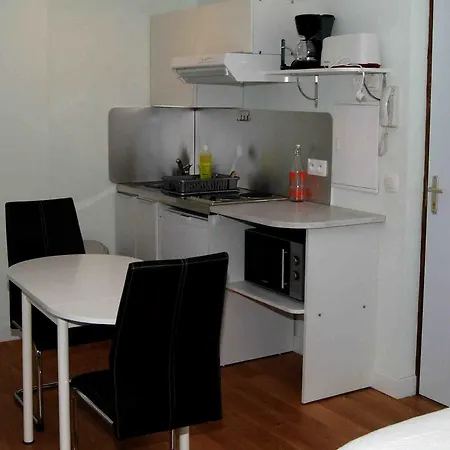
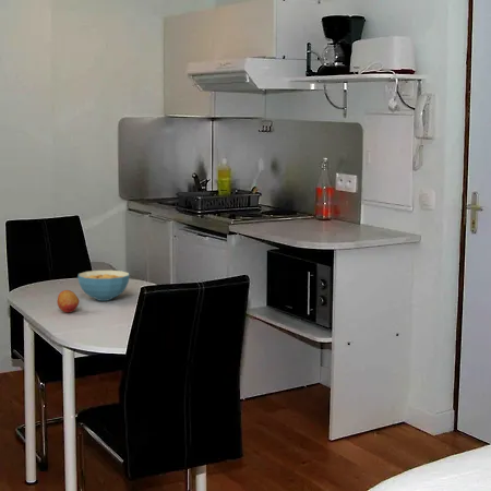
+ fruit [56,289,81,313]
+ cereal bowl [76,270,130,302]
